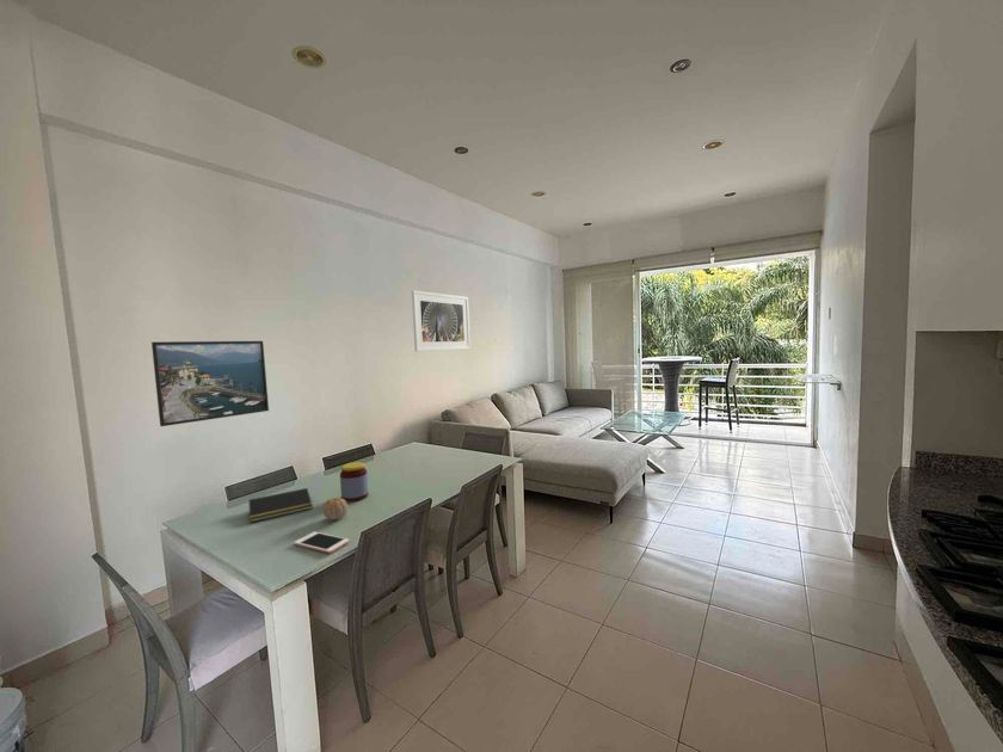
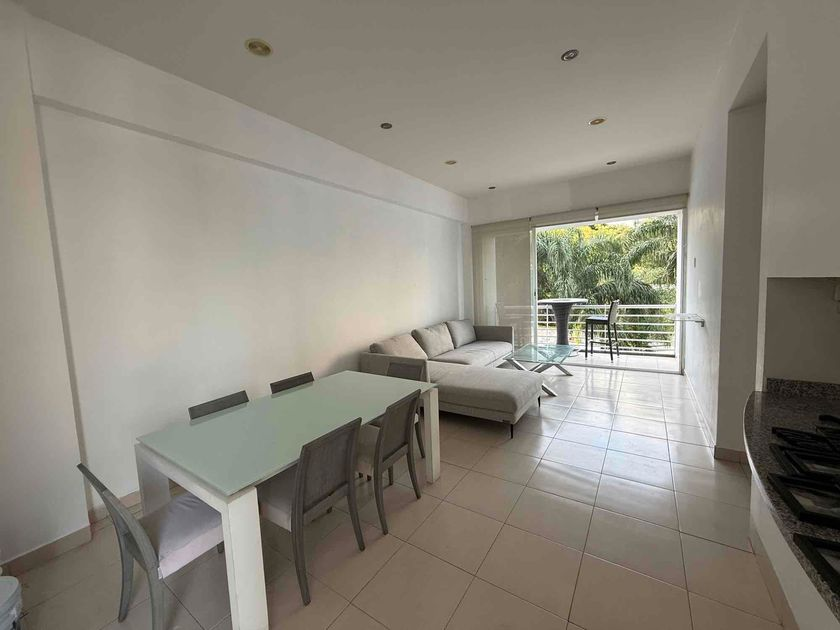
- cell phone [293,531,350,554]
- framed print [411,290,472,352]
- jar [339,461,369,503]
- notepad [248,487,314,523]
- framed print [150,340,270,427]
- fruit [321,497,349,522]
